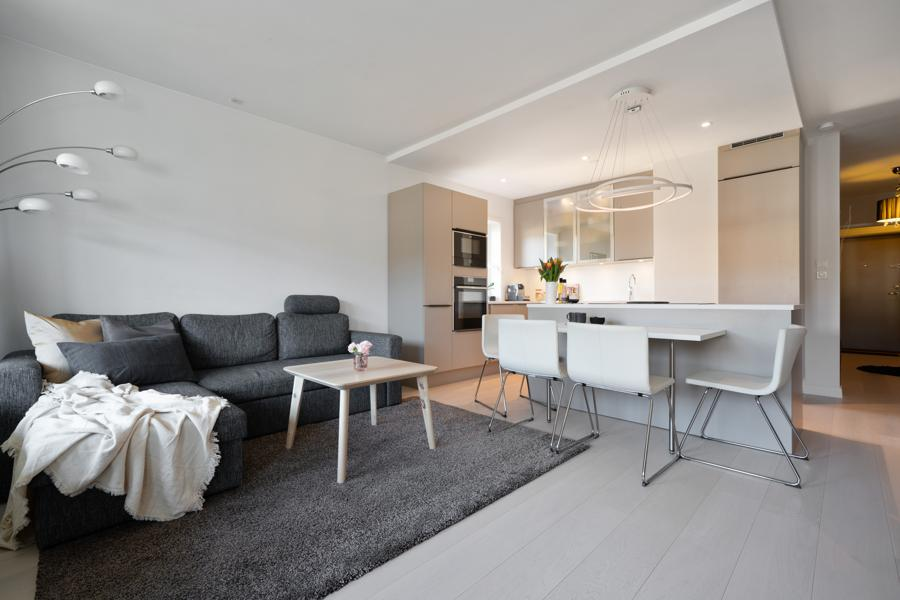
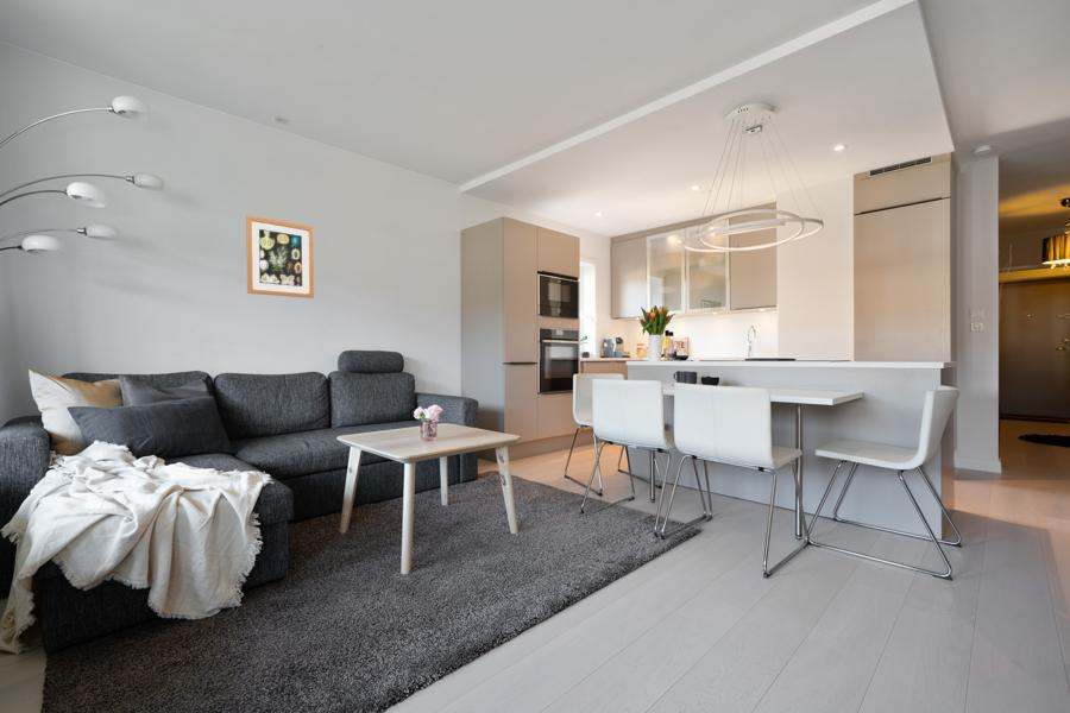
+ wall art [245,214,315,299]
